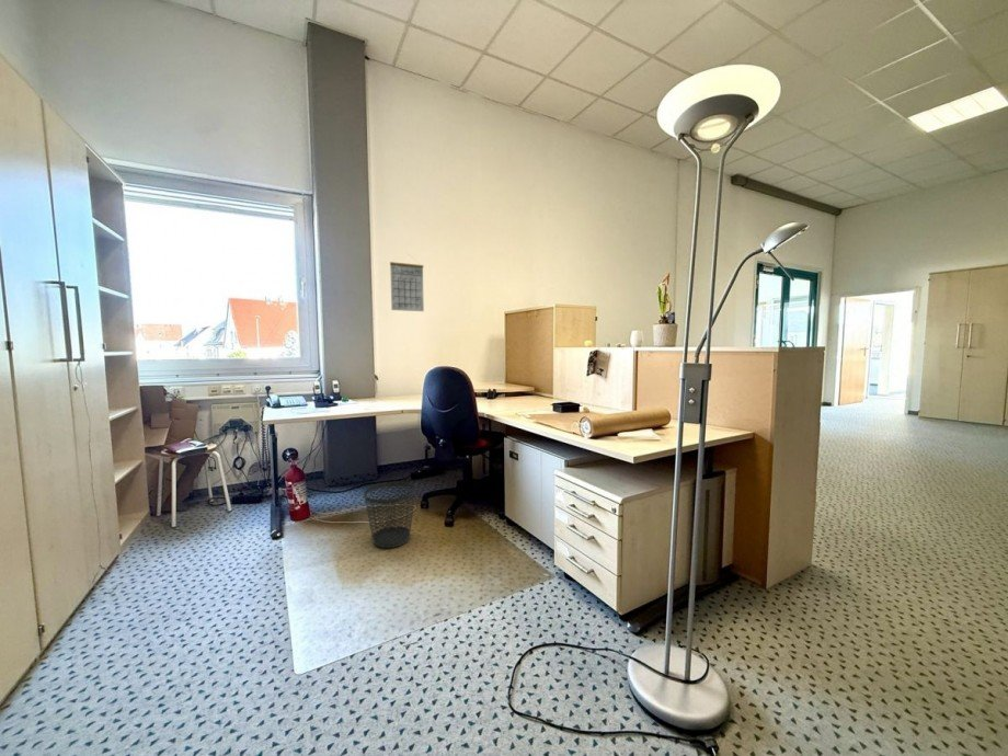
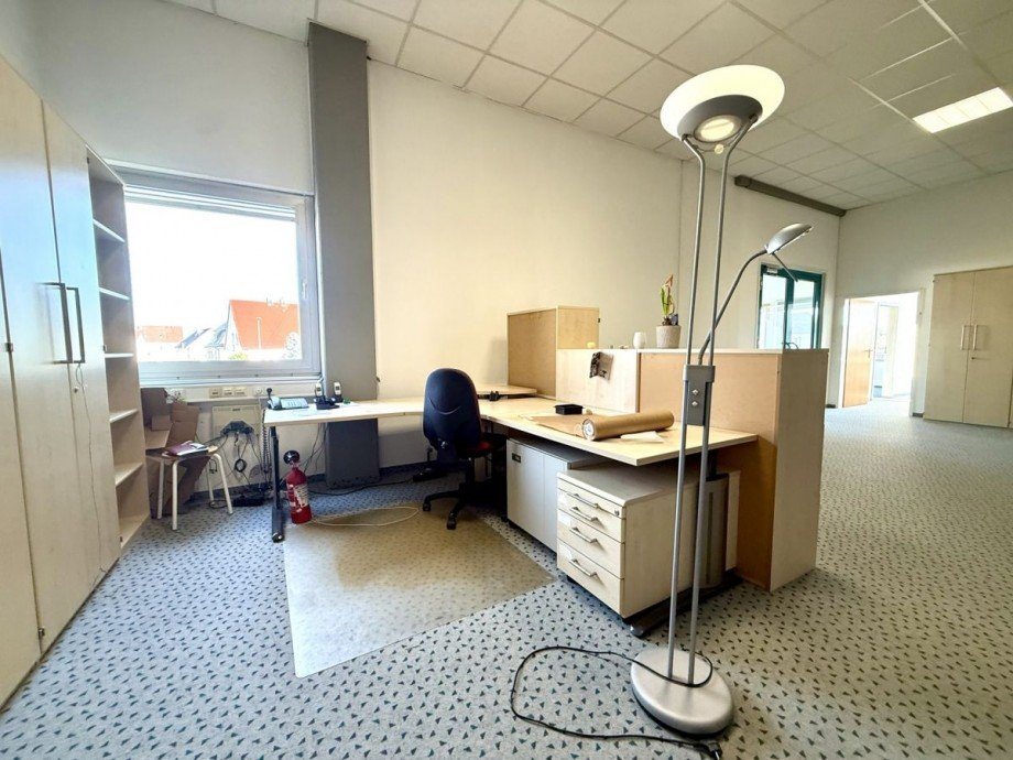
- wastebasket [363,481,417,549]
- calendar [389,254,425,312]
